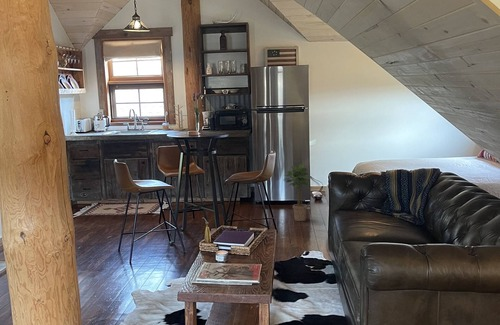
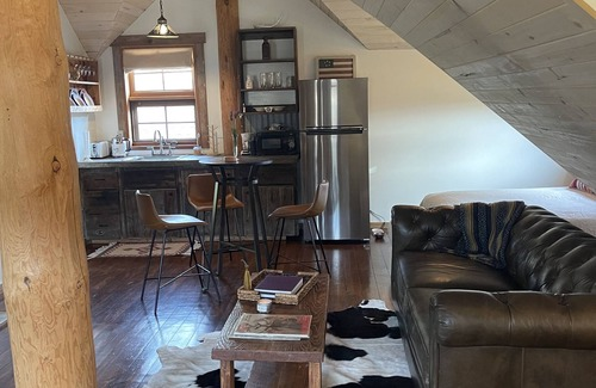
- potted plant [282,162,311,222]
